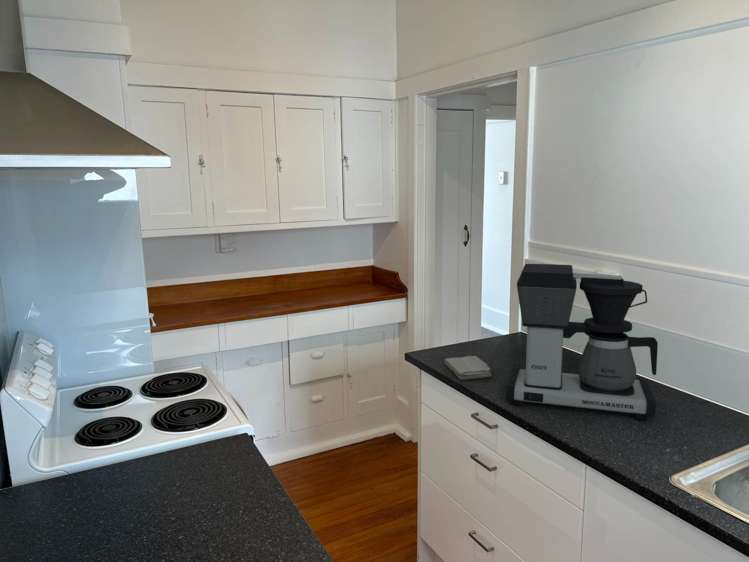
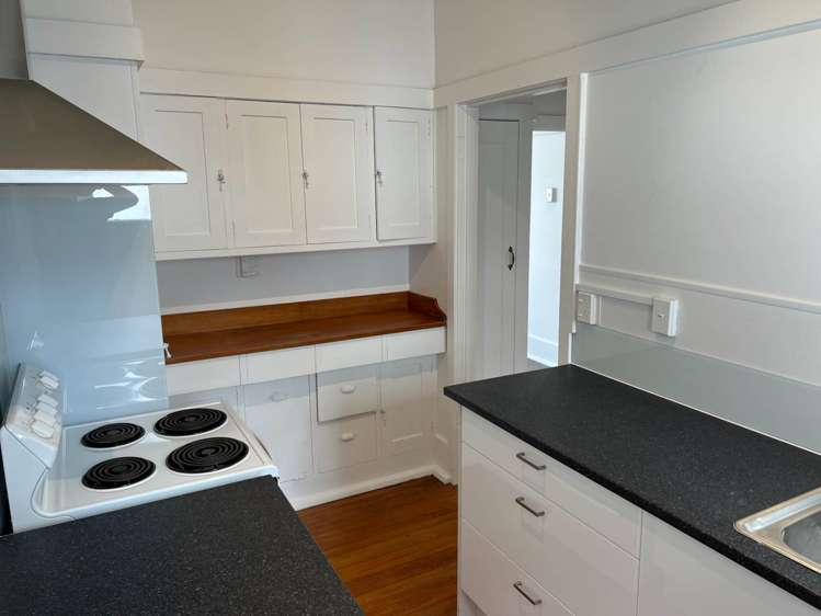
- coffee maker [506,263,659,421]
- washcloth [443,355,492,381]
